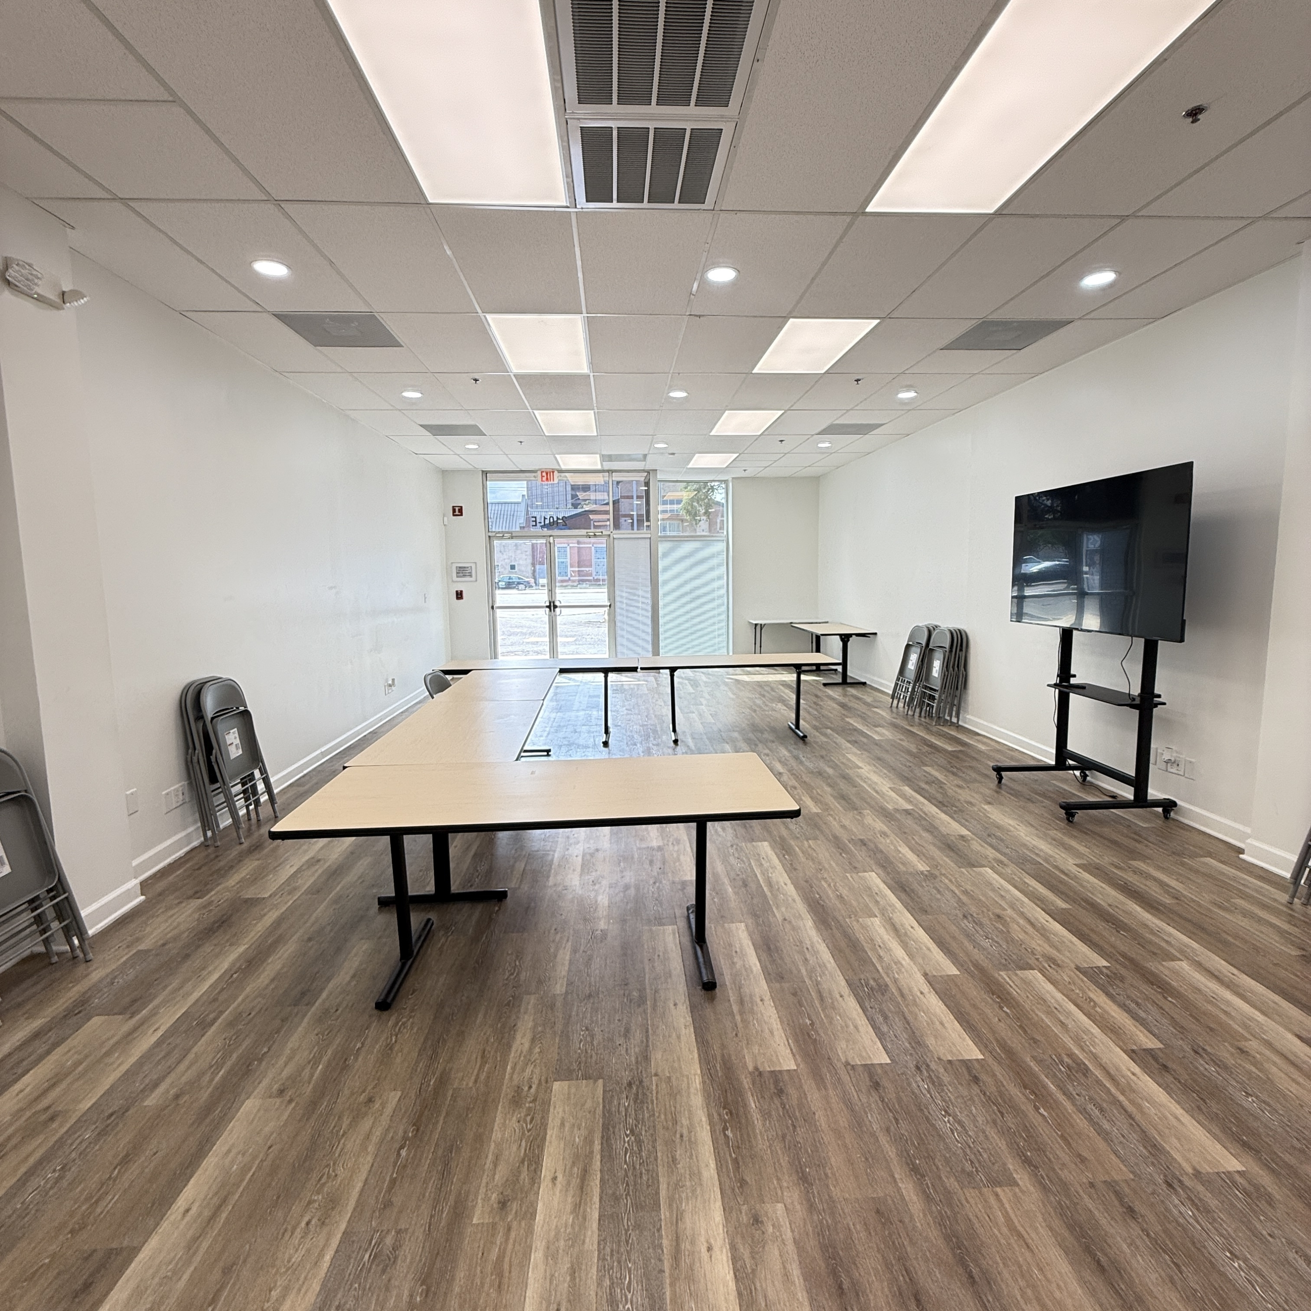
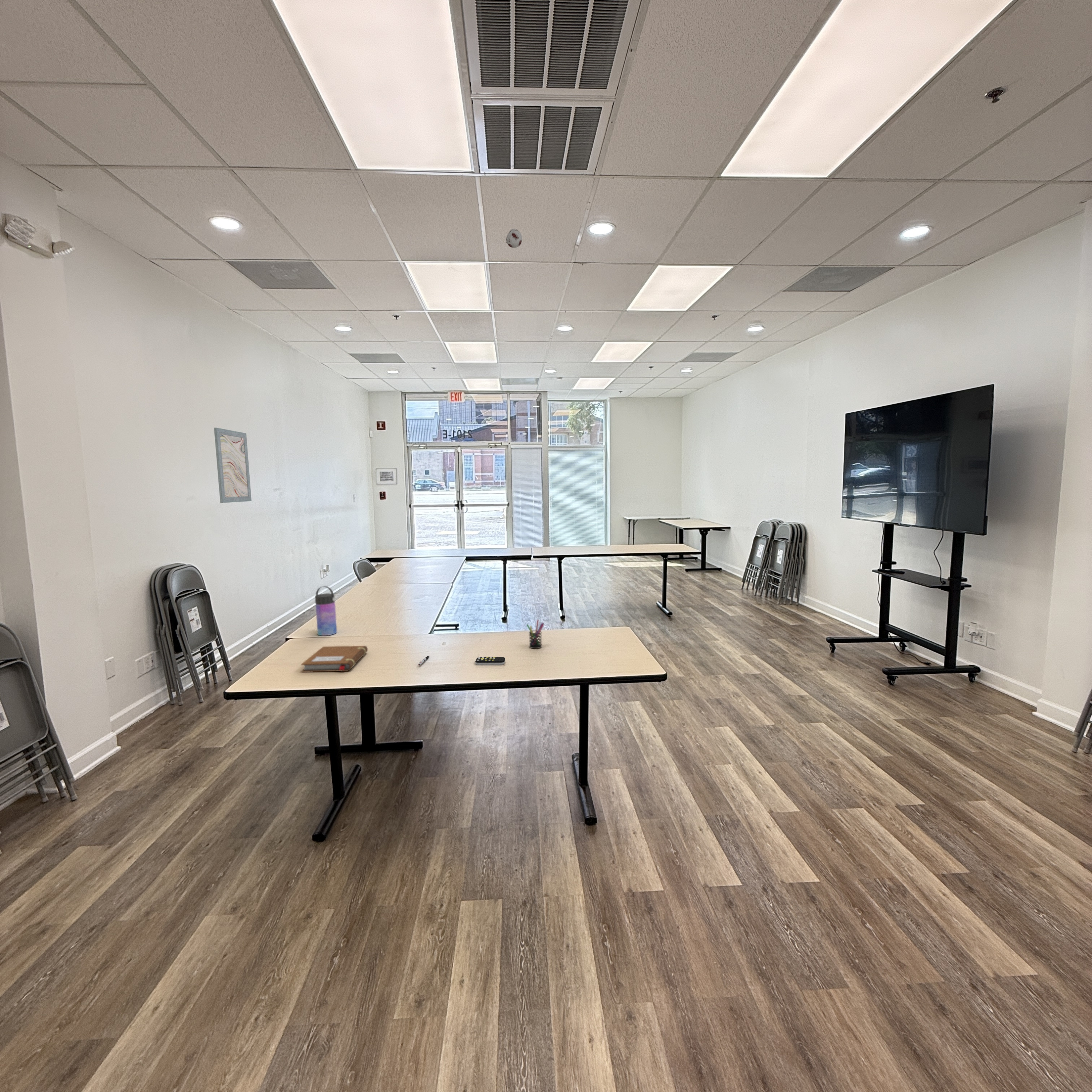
+ notebook [301,645,368,672]
+ smoke detector [506,228,522,248]
+ pen [418,655,430,666]
+ wall art [214,427,252,503]
+ pen holder [526,620,544,649]
+ remote control [475,657,506,665]
+ water bottle [314,586,337,636]
